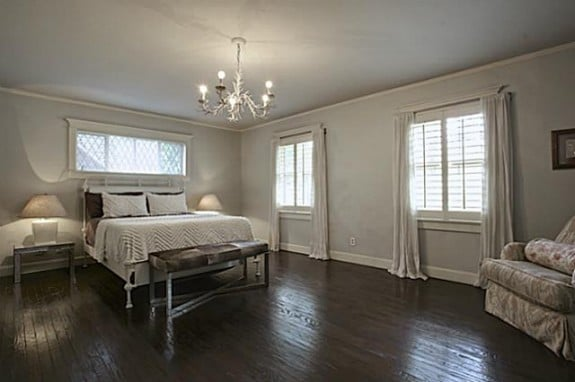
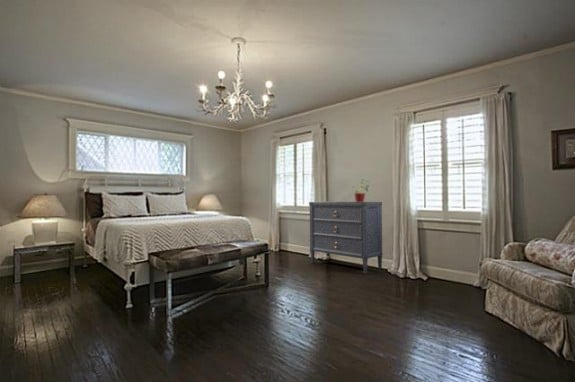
+ dresser [308,201,384,275]
+ potted plant [351,177,372,202]
